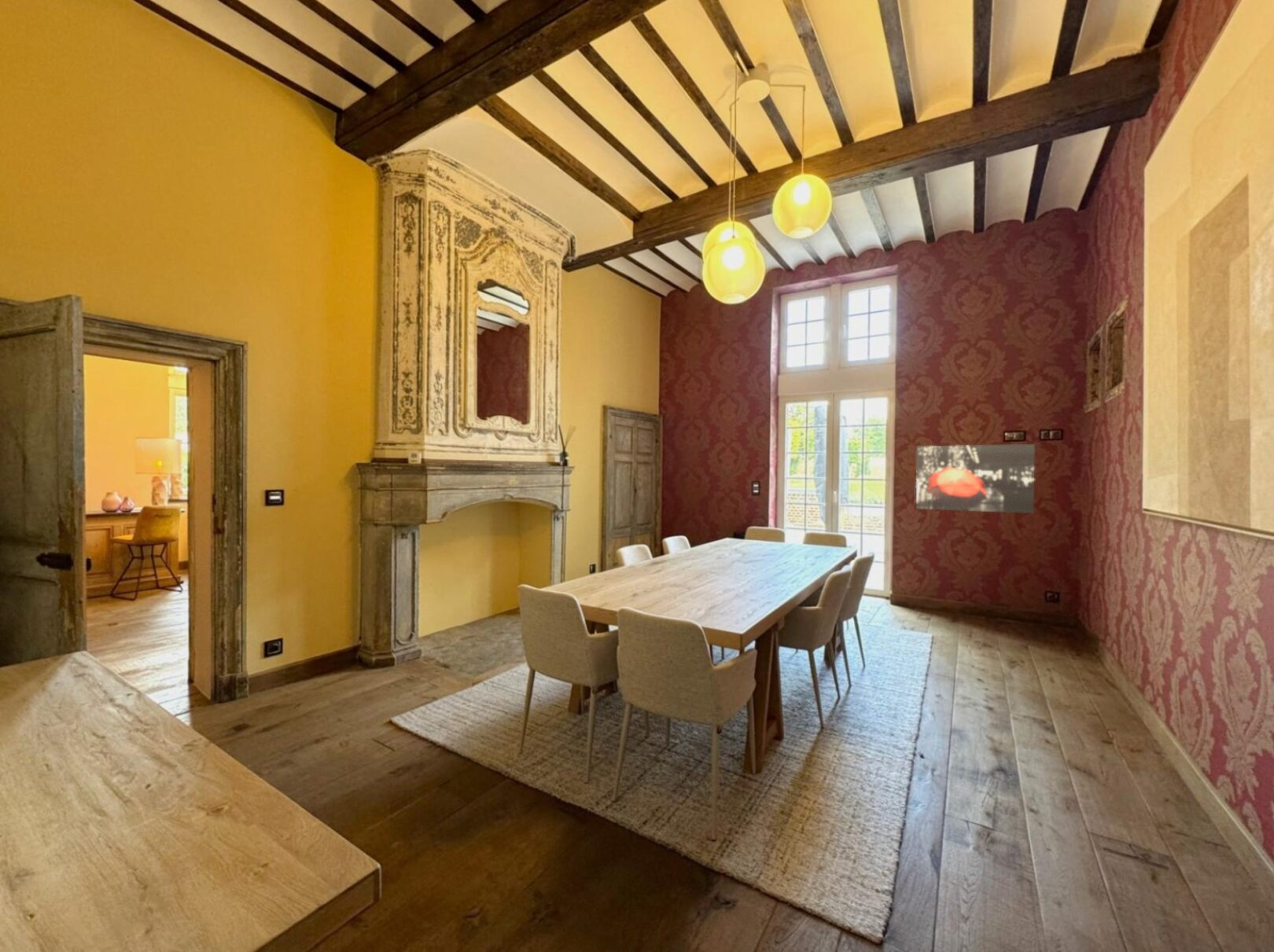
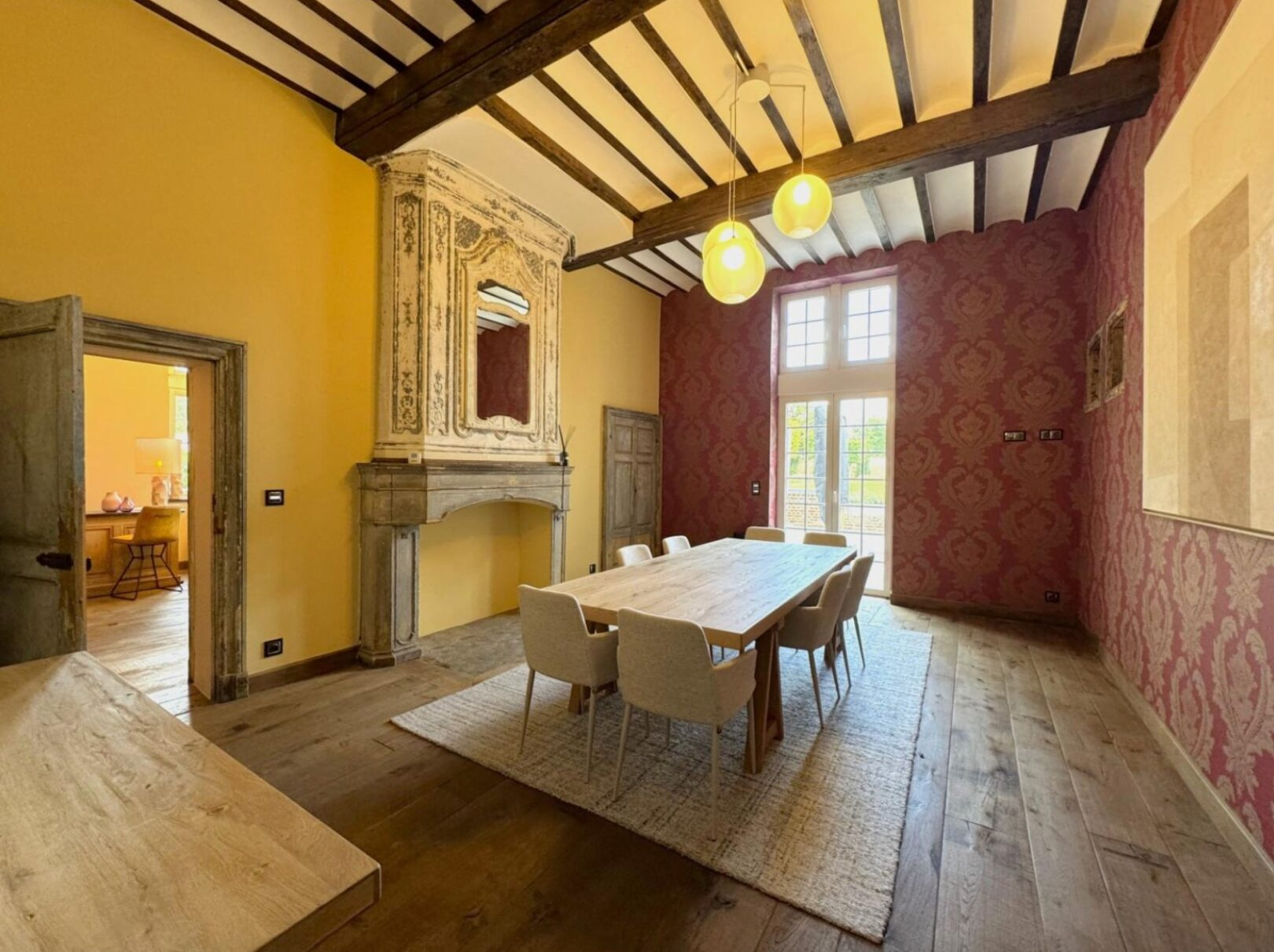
- wall art [915,443,1036,514]
